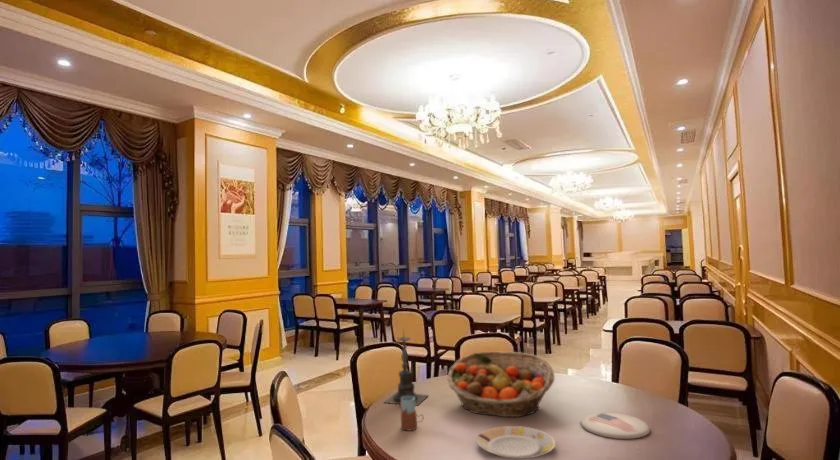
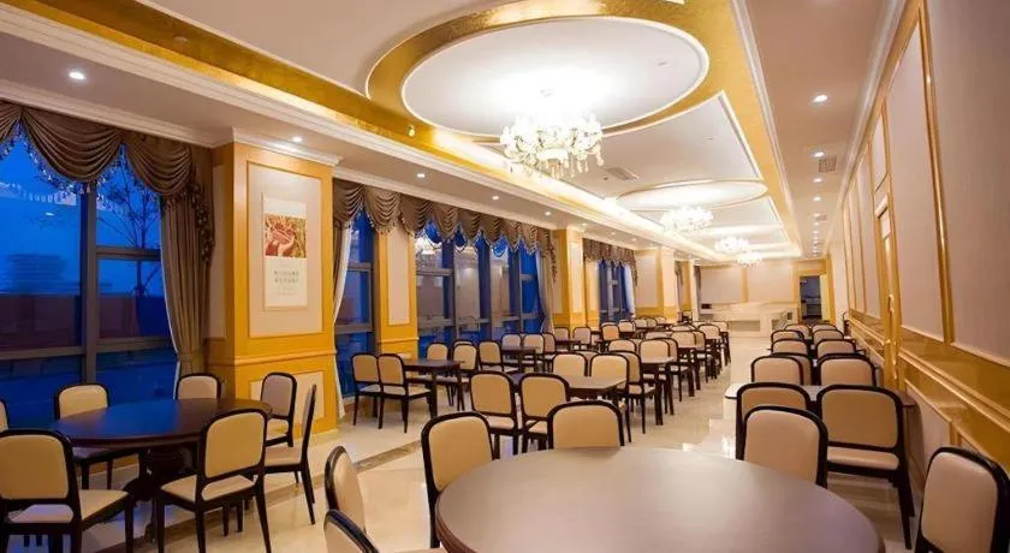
- fruit basket [446,351,555,418]
- candle holder [383,327,429,407]
- drinking glass [399,396,424,432]
- plate [579,411,651,440]
- plate [476,425,556,460]
